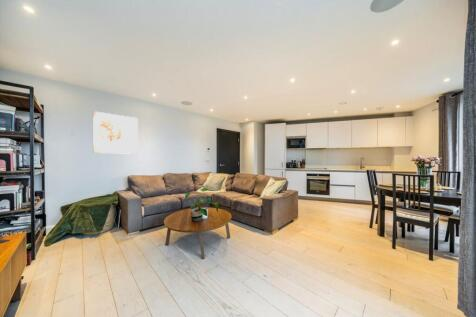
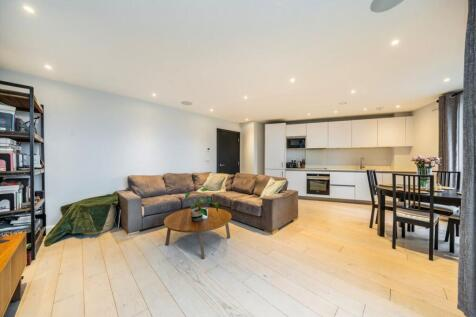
- wall art [92,110,139,155]
